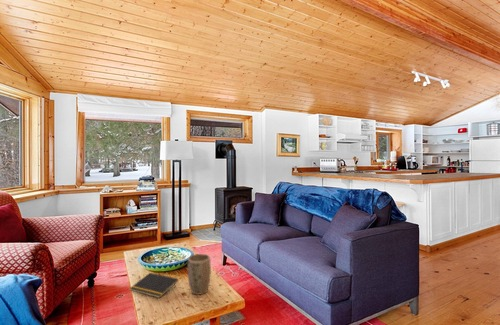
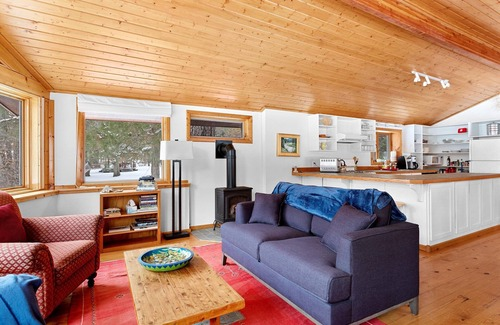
- plant pot [187,253,212,296]
- notepad [129,272,179,299]
